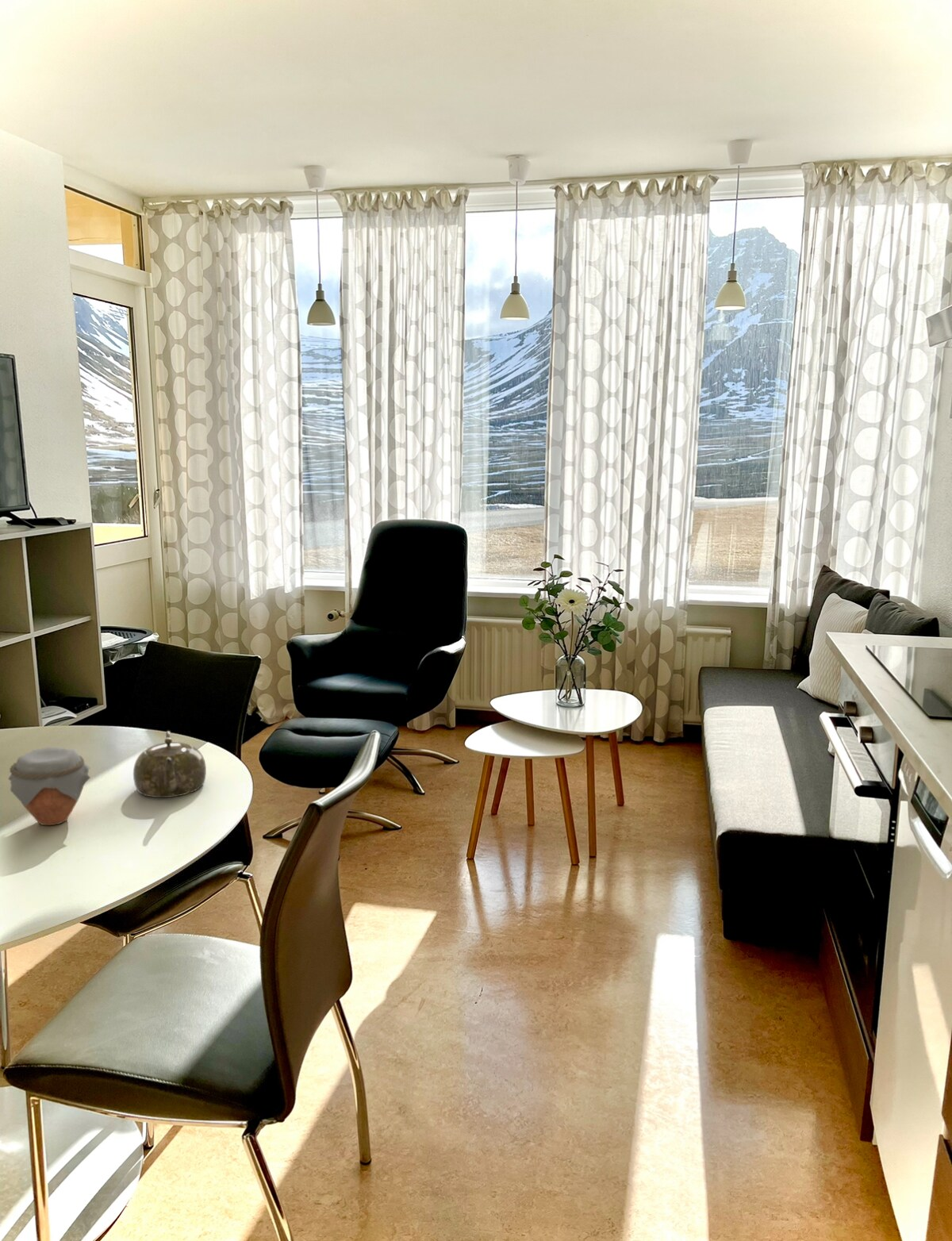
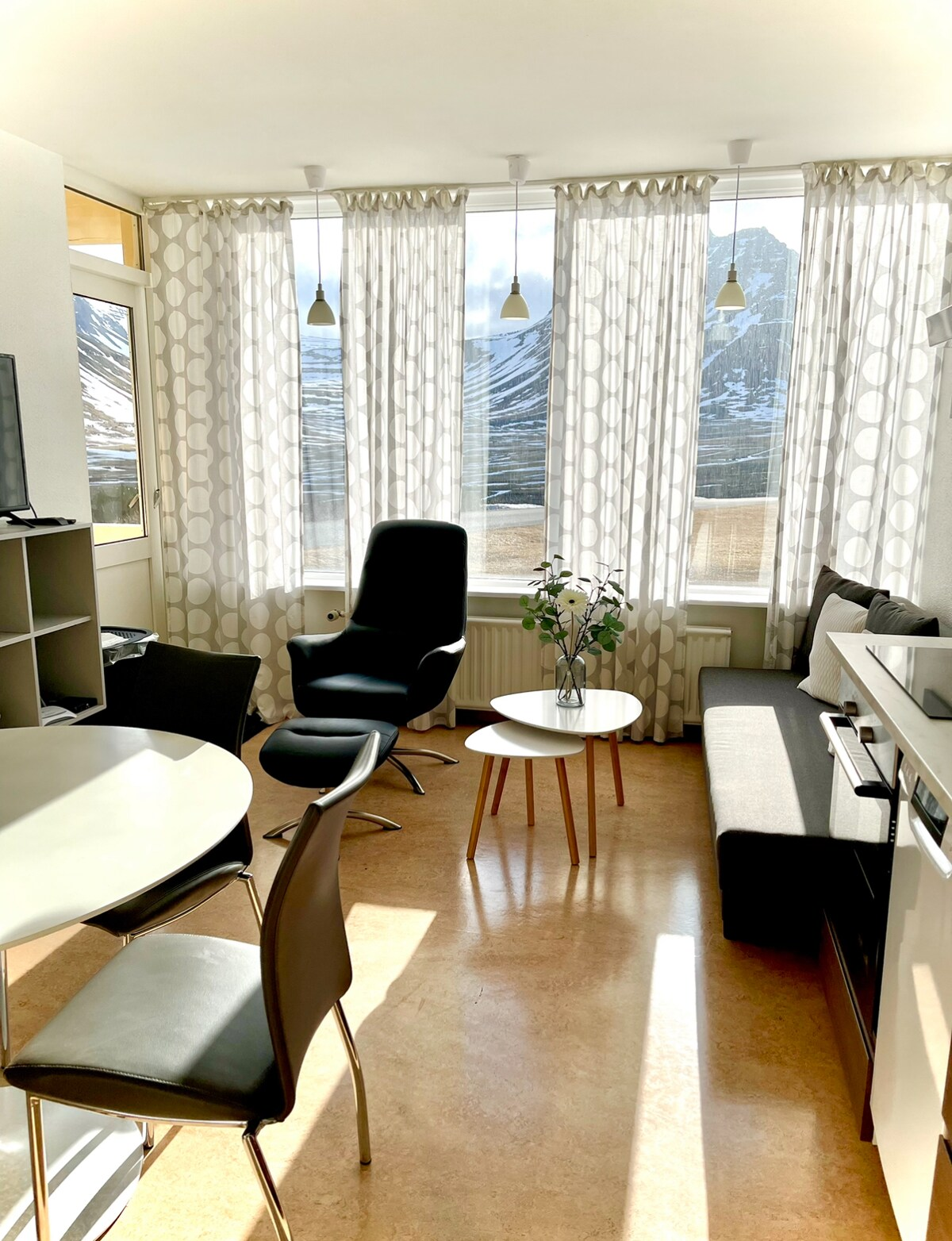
- jar [7,747,91,826]
- teapot [132,730,207,798]
